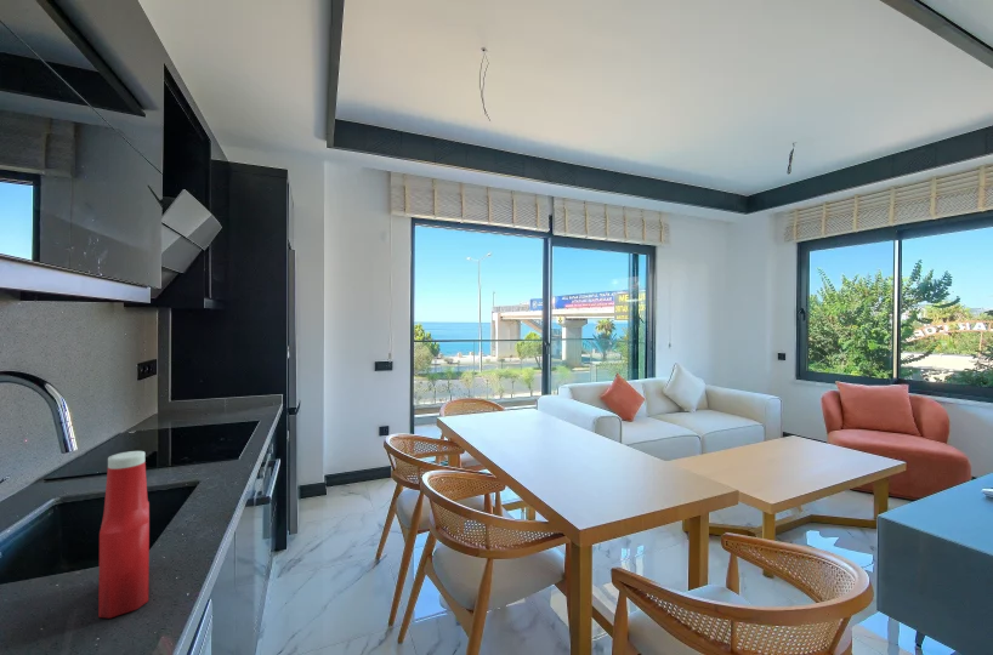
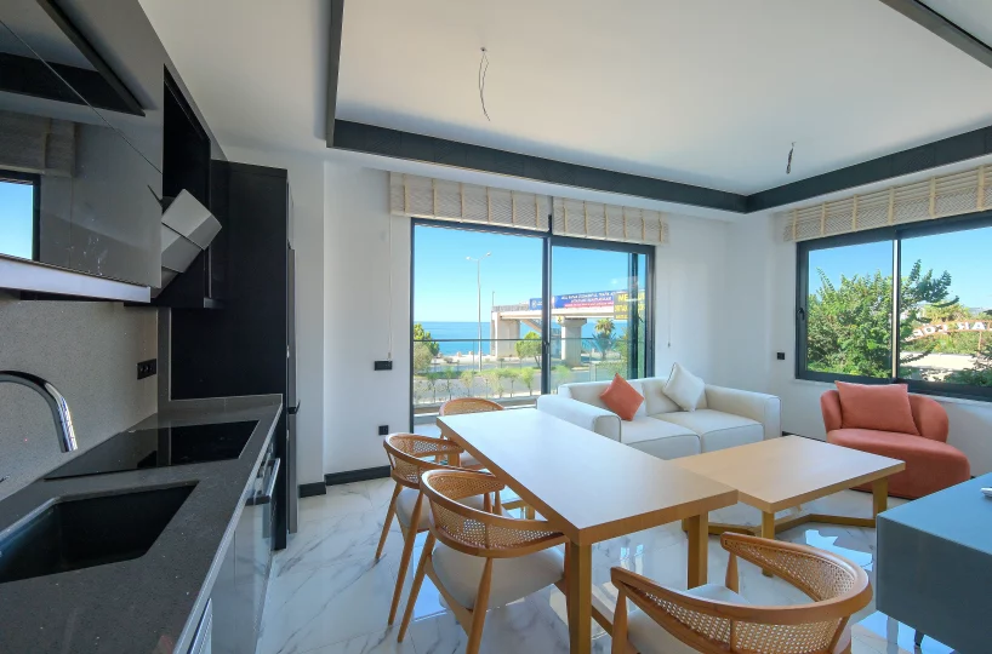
- soap bottle [97,450,151,620]
